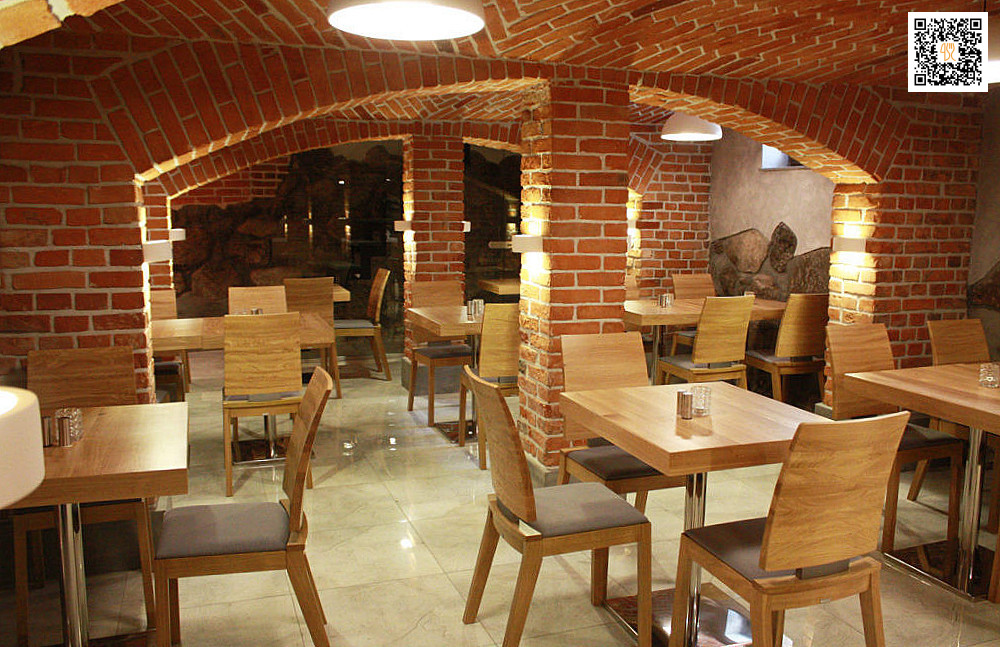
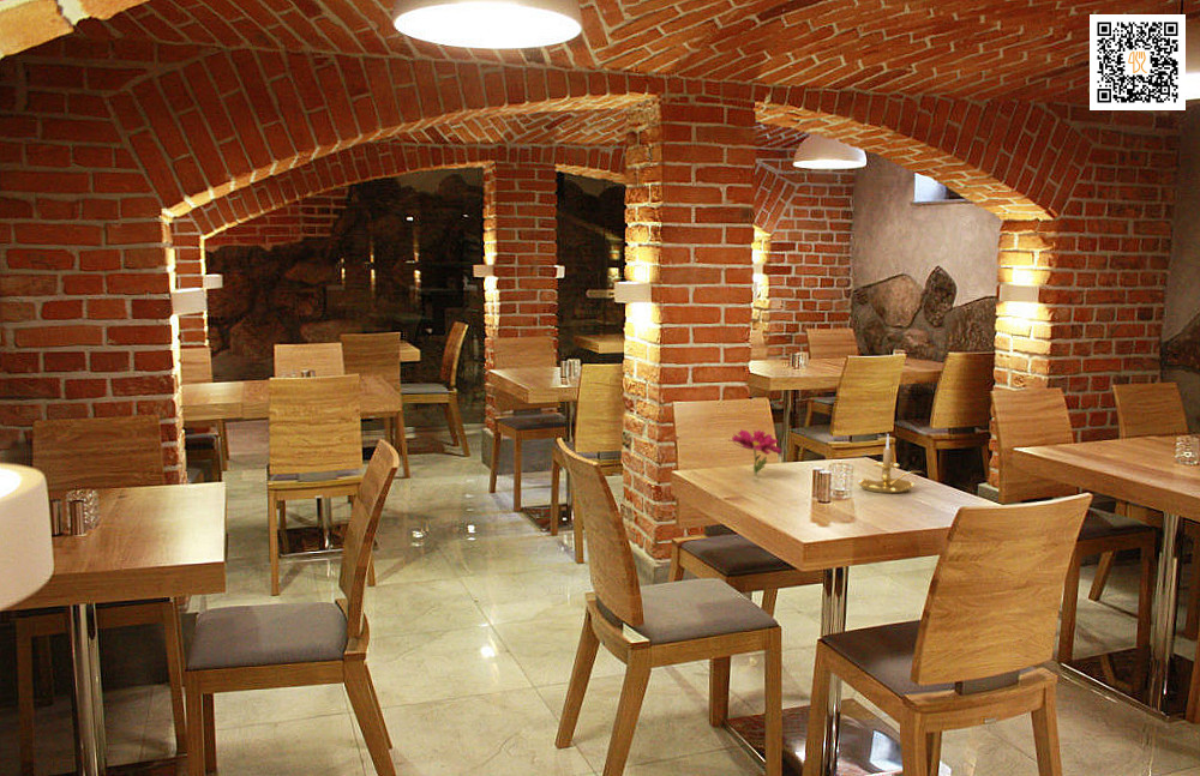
+ flower [728,428,782,477]
+ candle holder [857,434,923,494]
